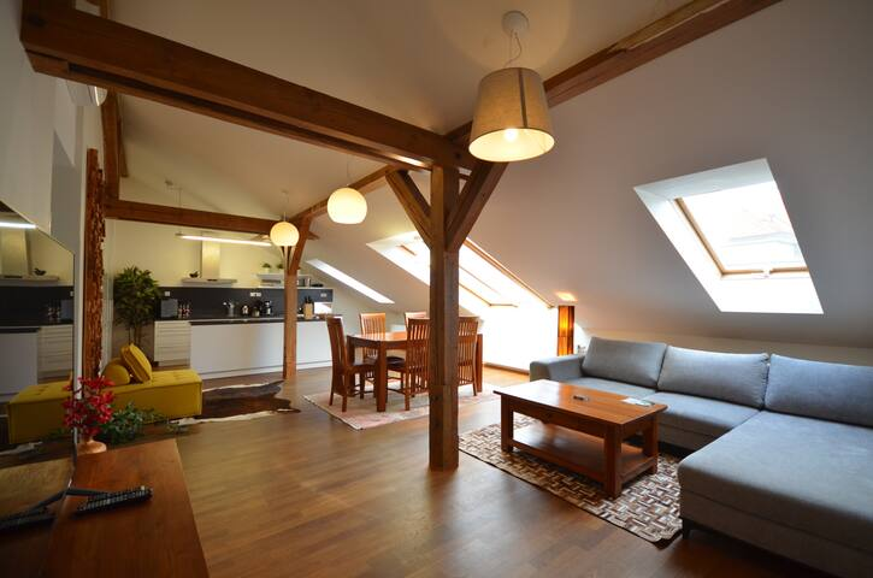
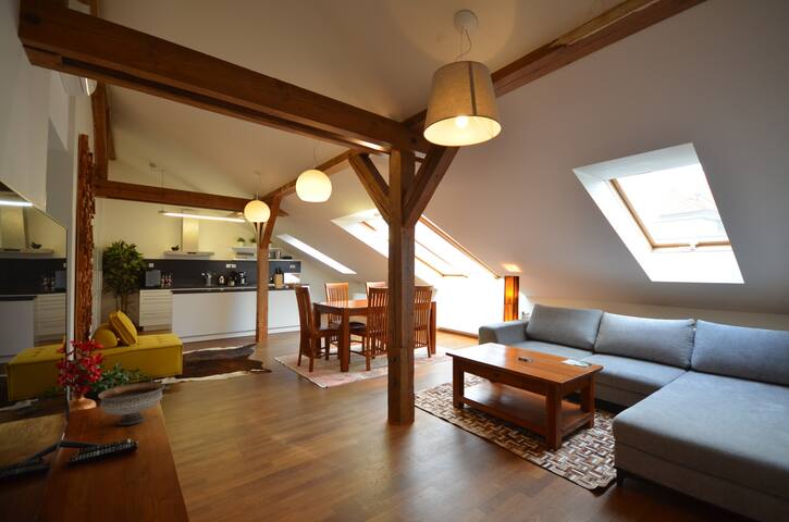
+ bowl [97,382,165,426]
